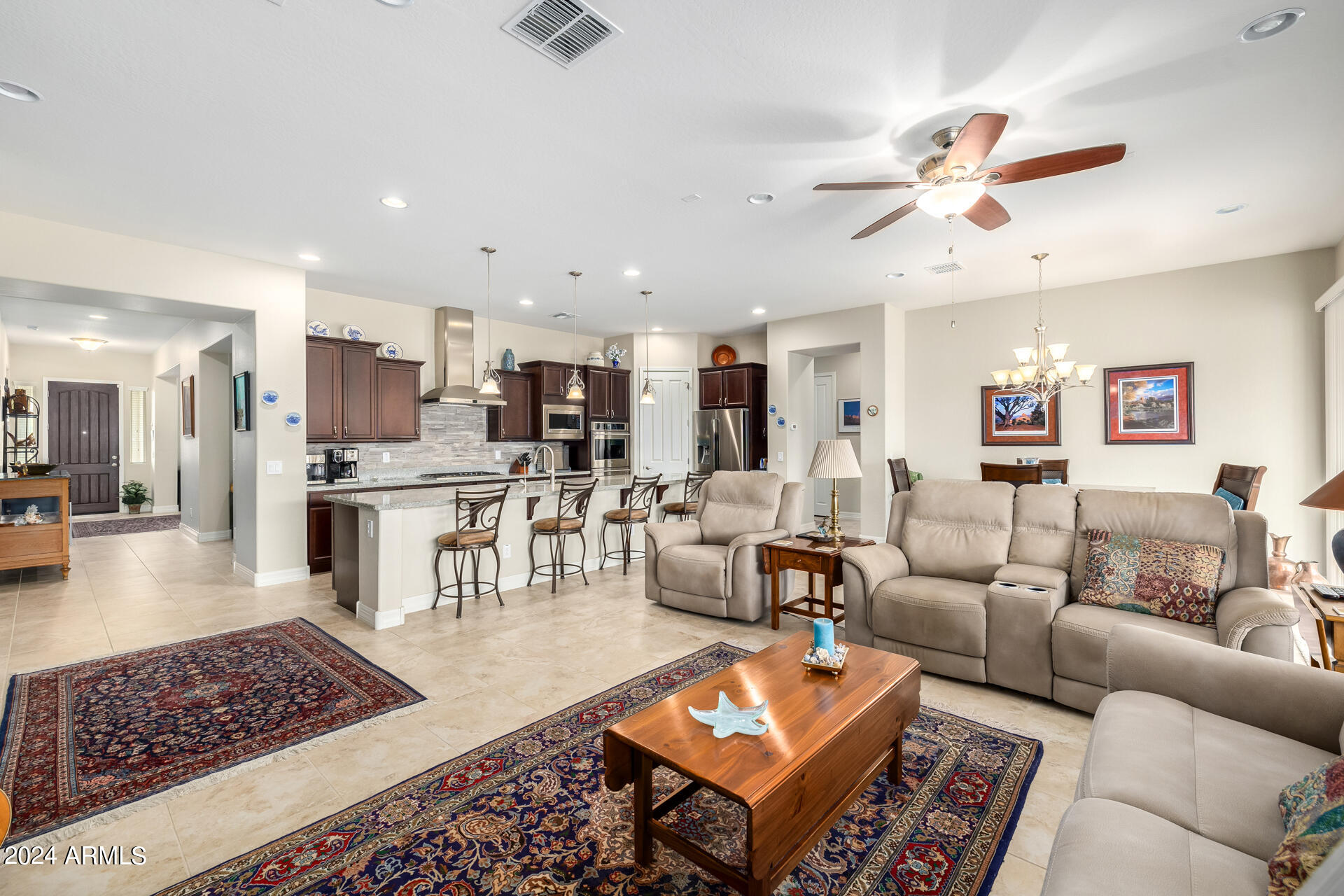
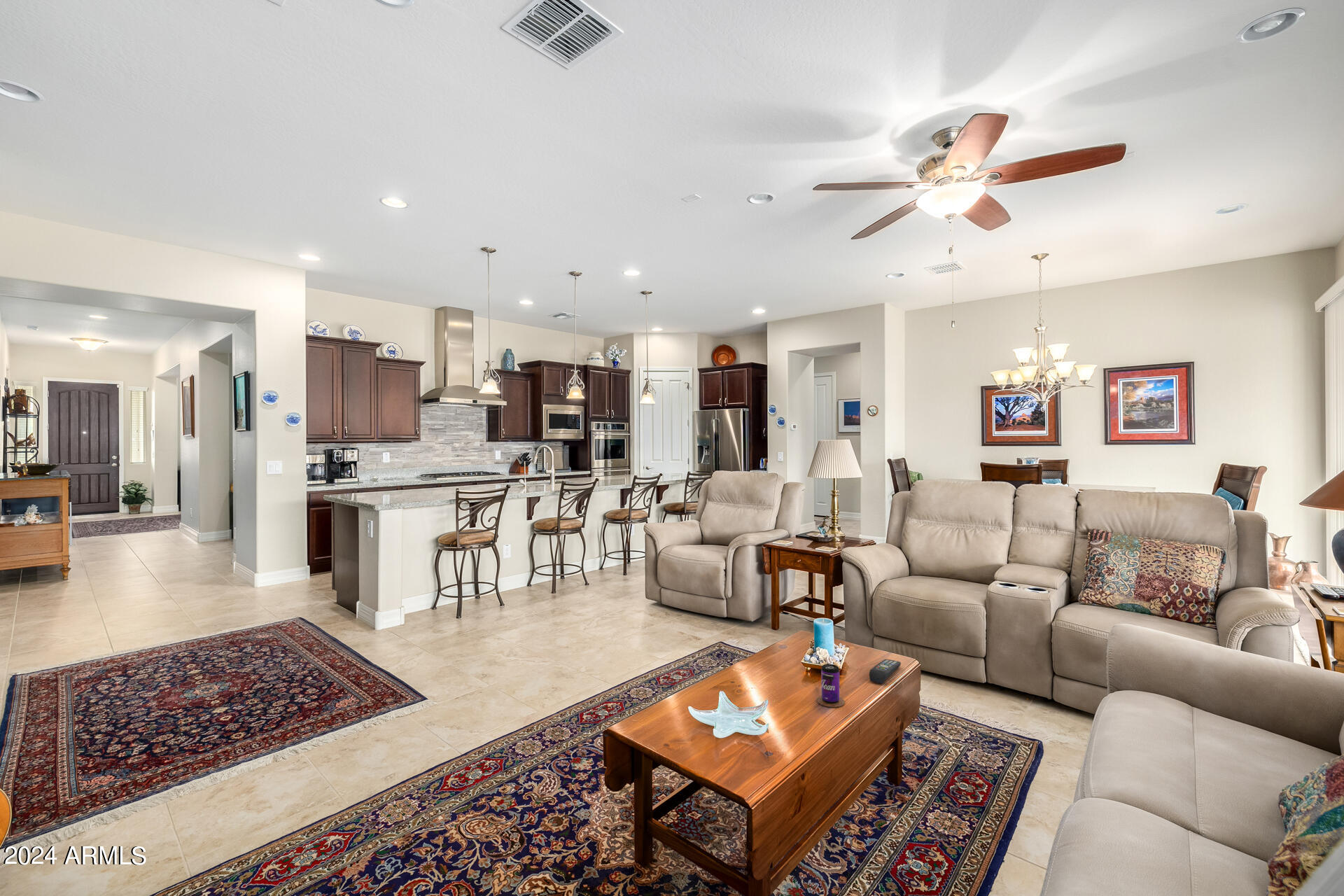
+ remote control [869,659,902,685]
+ beverage can [816,664,846,708]
